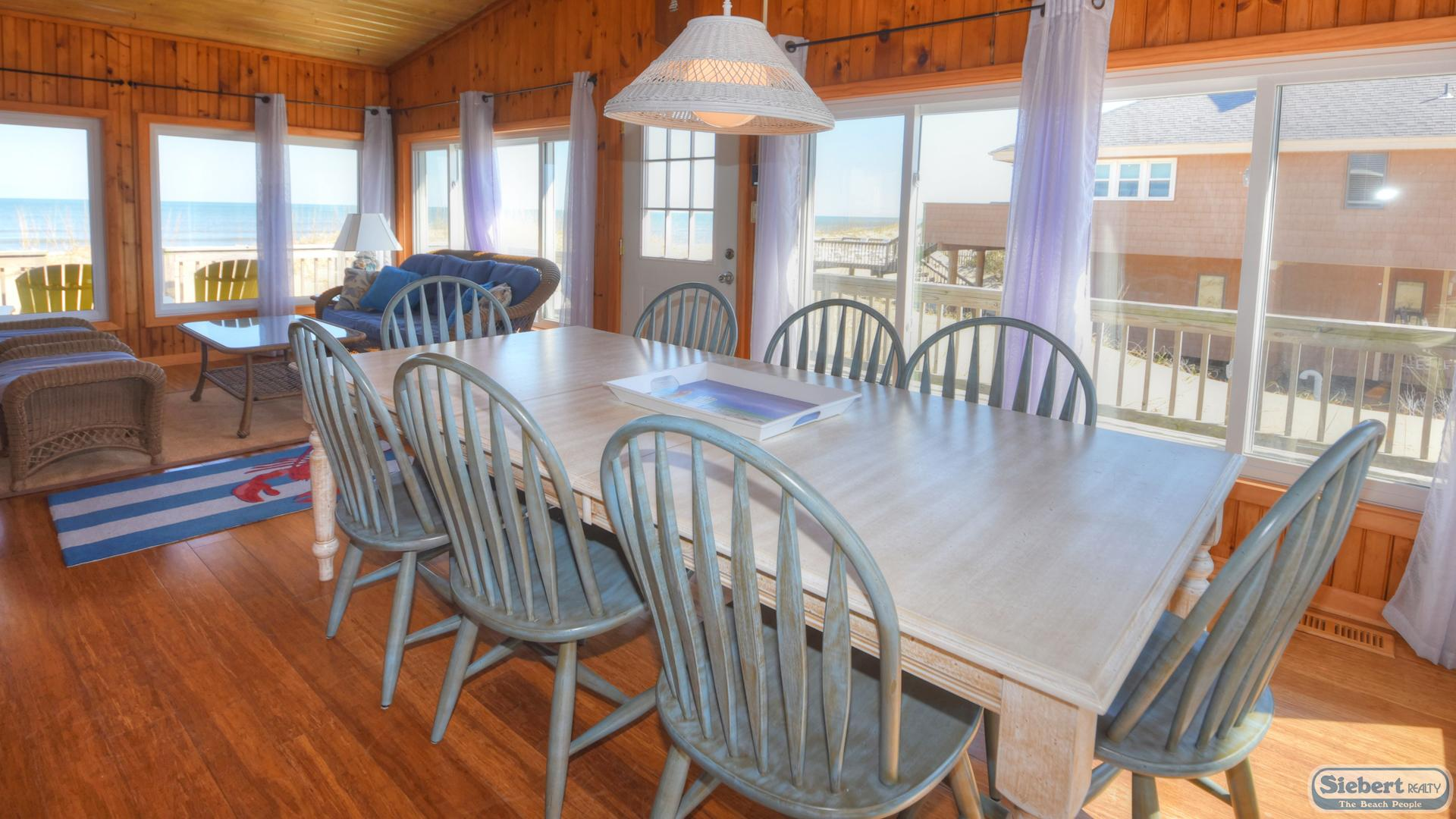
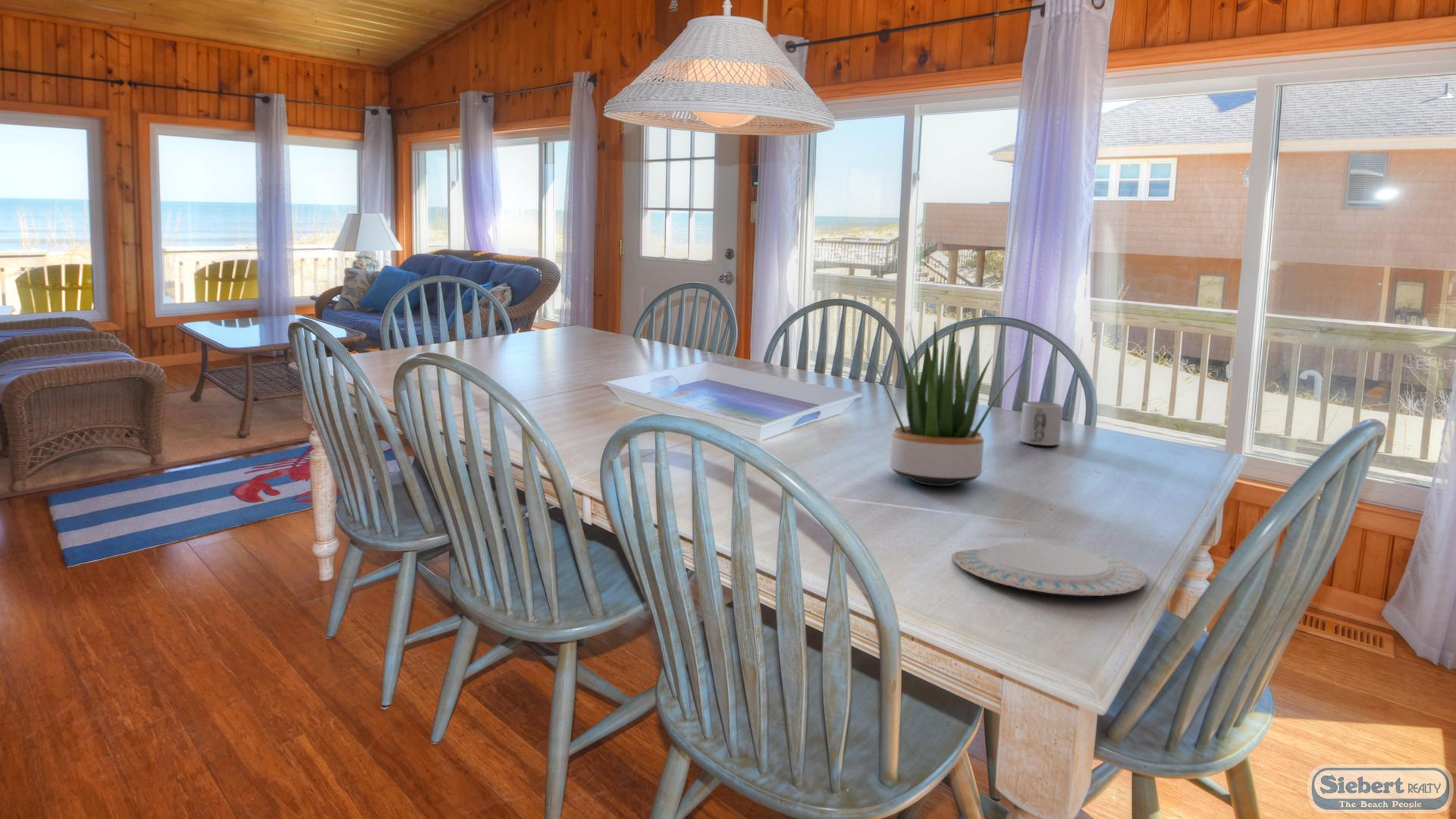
+ chinaware [952,541,1147,597]
+ mug [1019,401,1063,447]
+ potted plant [856,321,1037,487]
